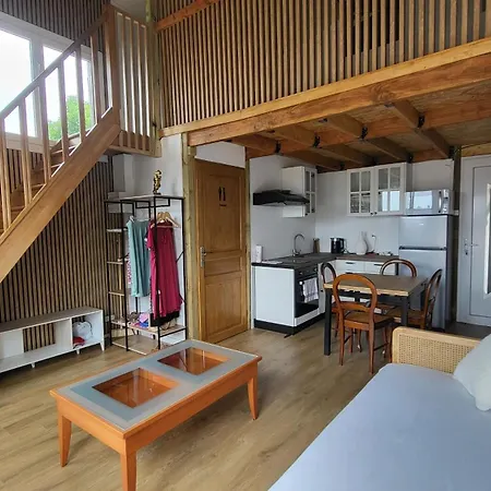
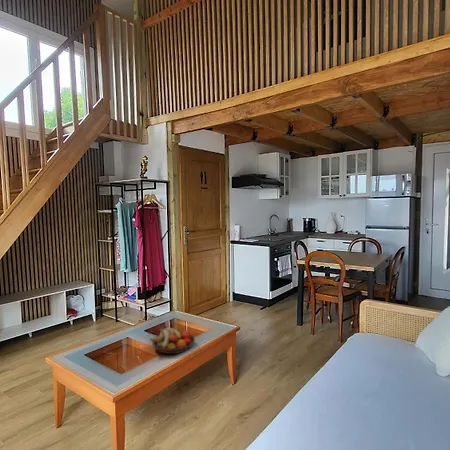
+ fruit bowl [149,327,196,355]
